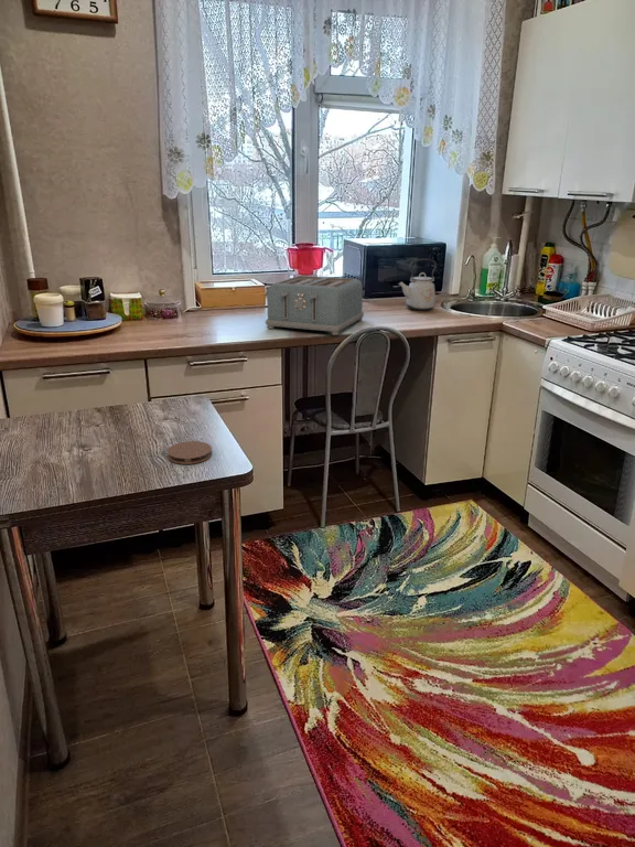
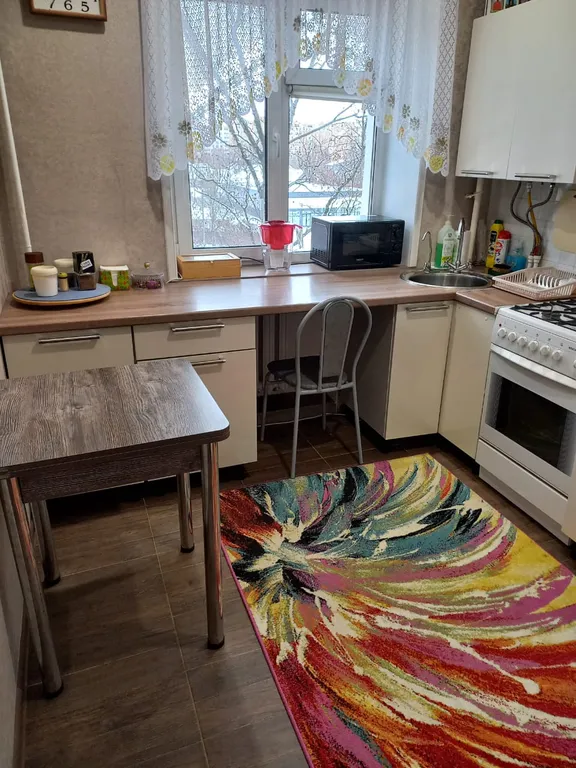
- kettle [397,258,438,312]
- toaster [265,275,365,336]
- coaster [166,440,213,465]
